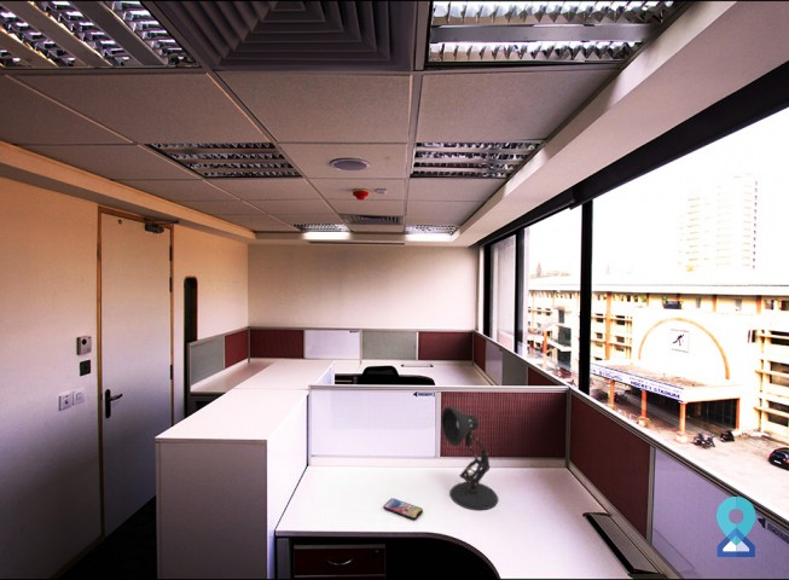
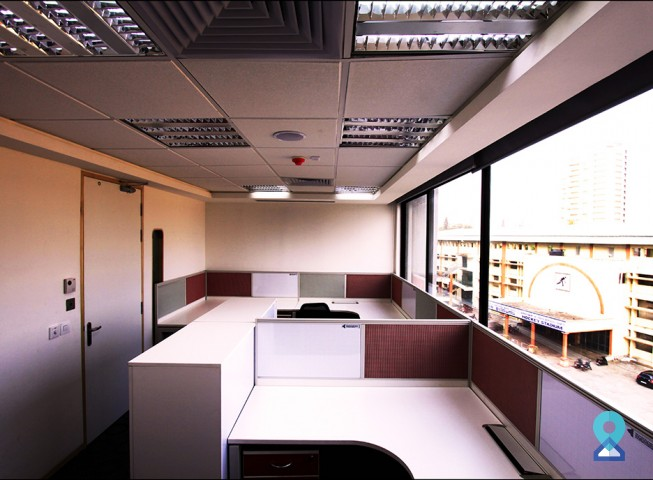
- desk lamp [440,405,499,511]
- smartphone [383,498,424,521]
